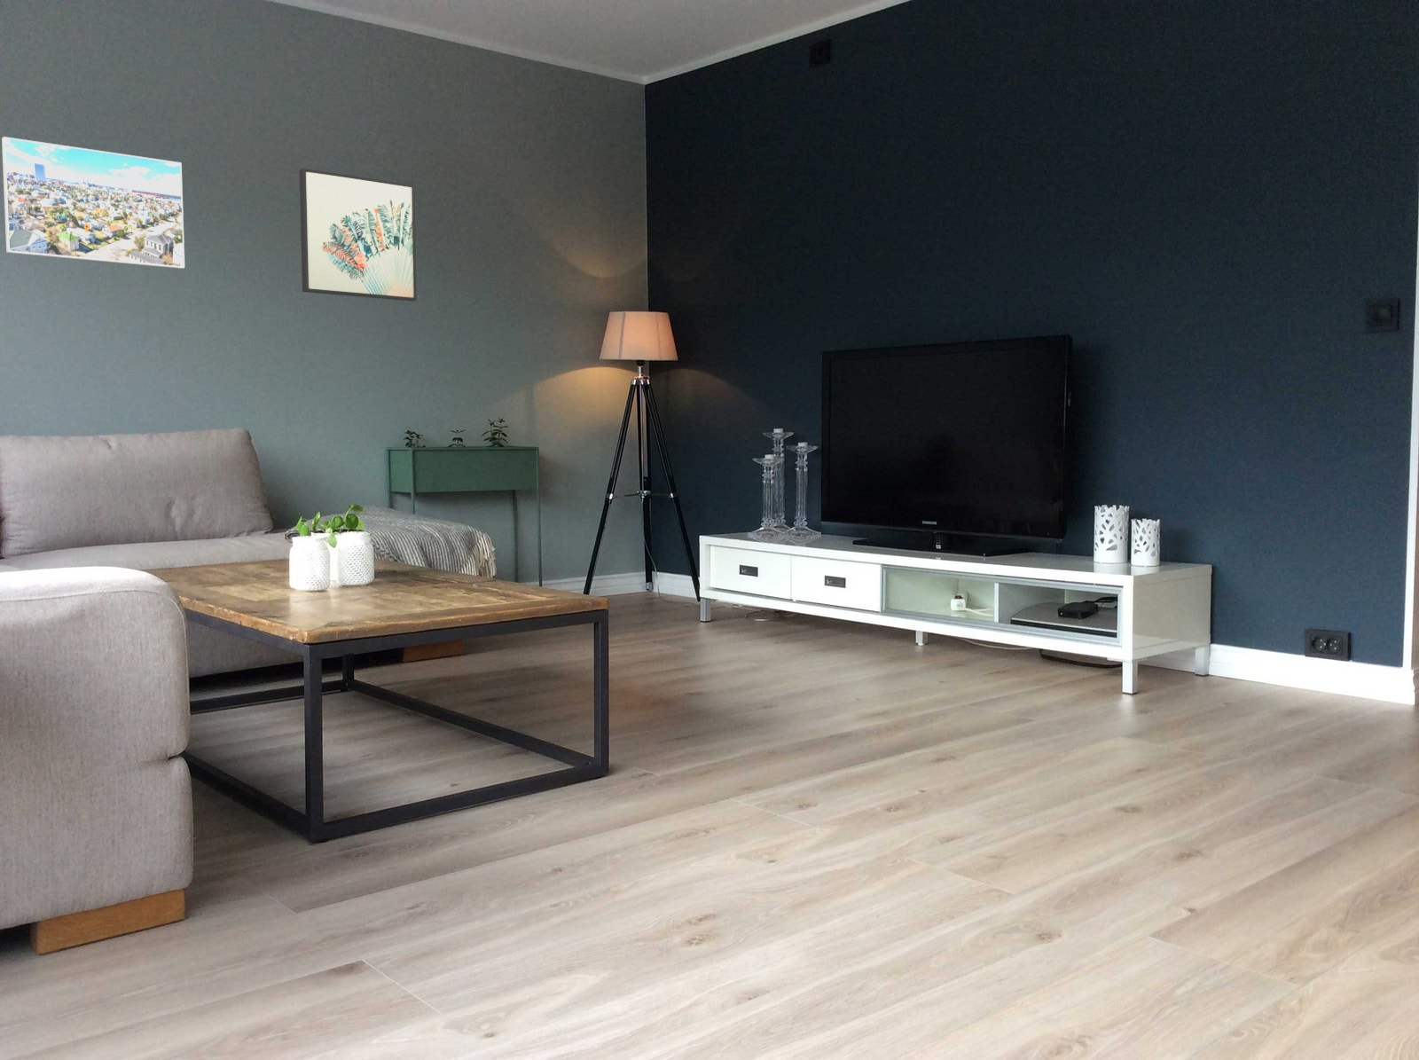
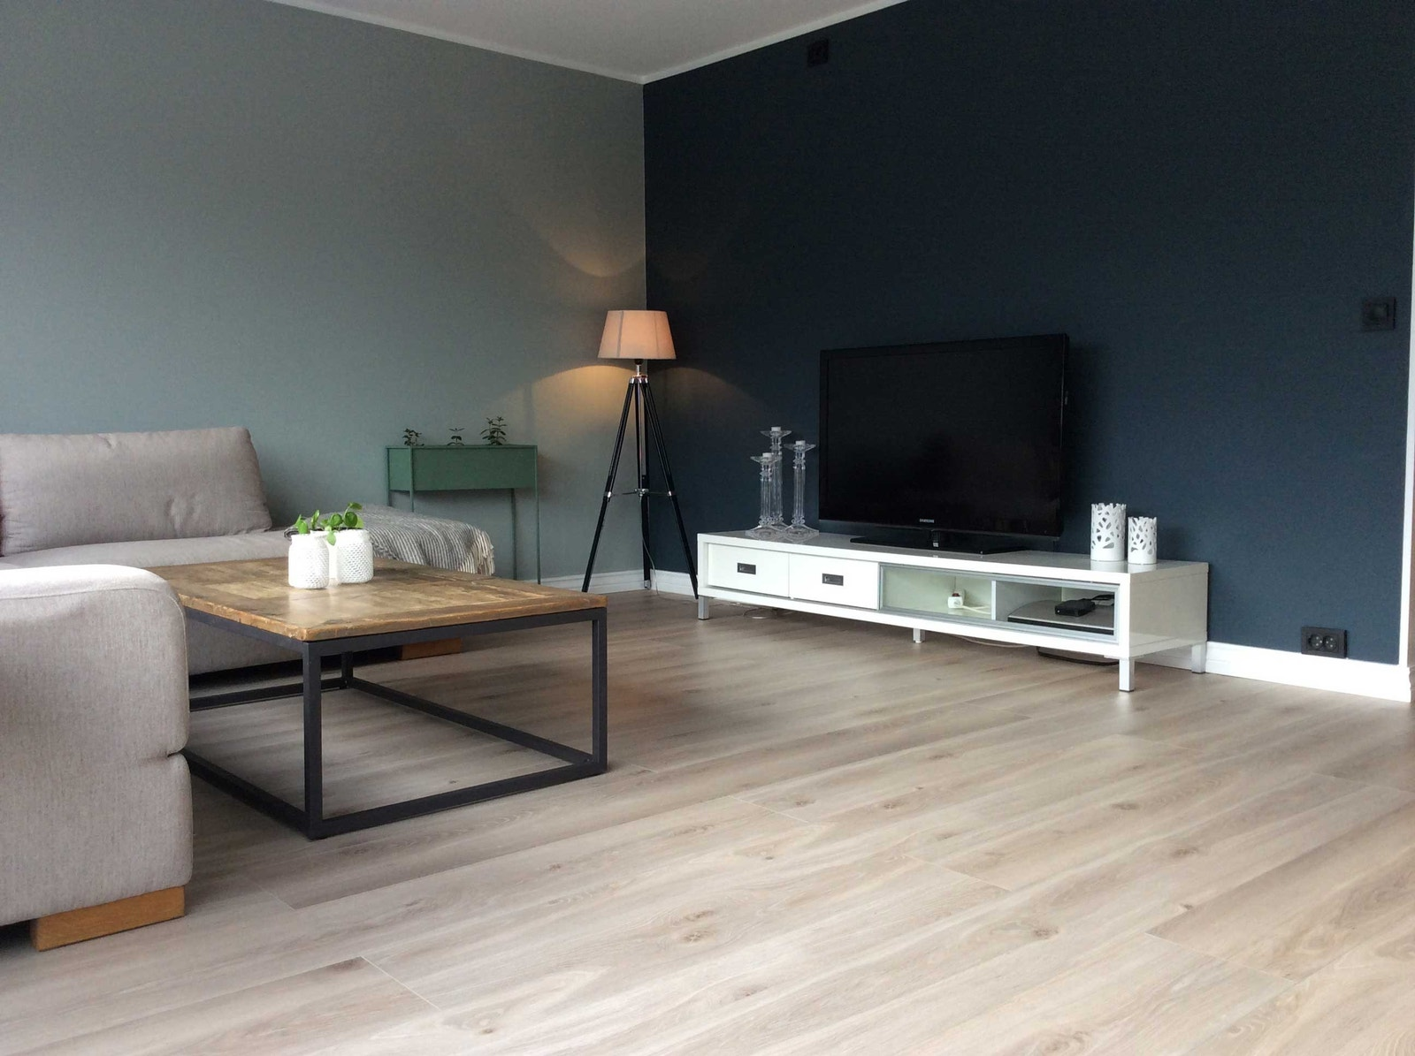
- wall art [299,168,417,302]
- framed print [1,136,186,269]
